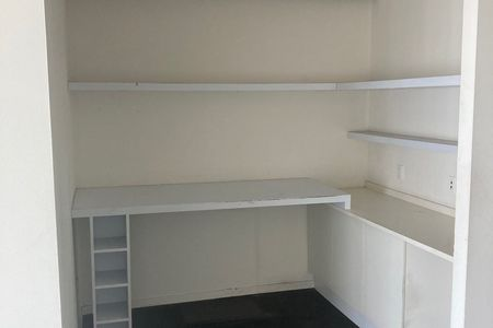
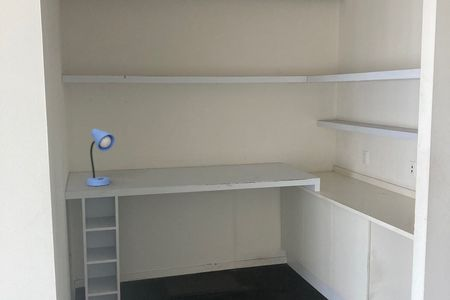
+ desk lamp [86,128,116,187]
